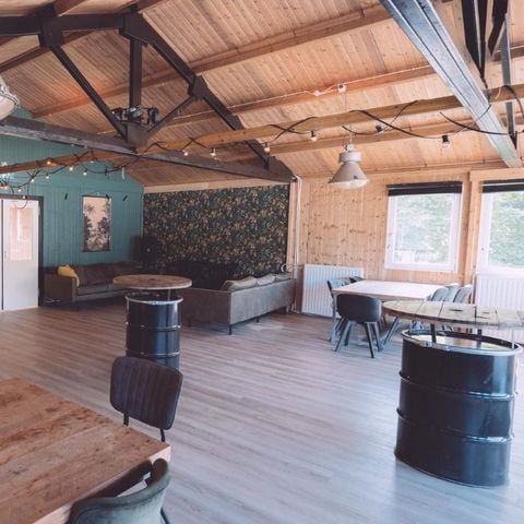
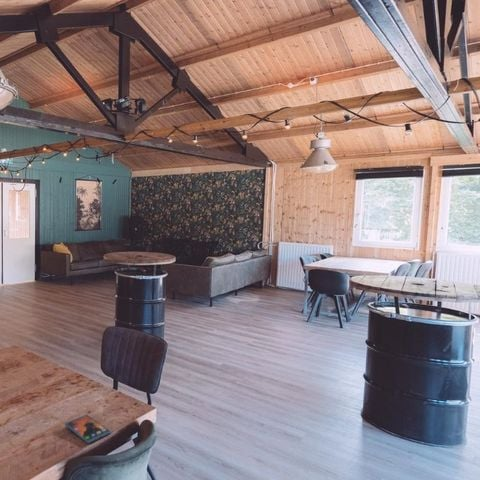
+ smartphone [64,414,112,444]
